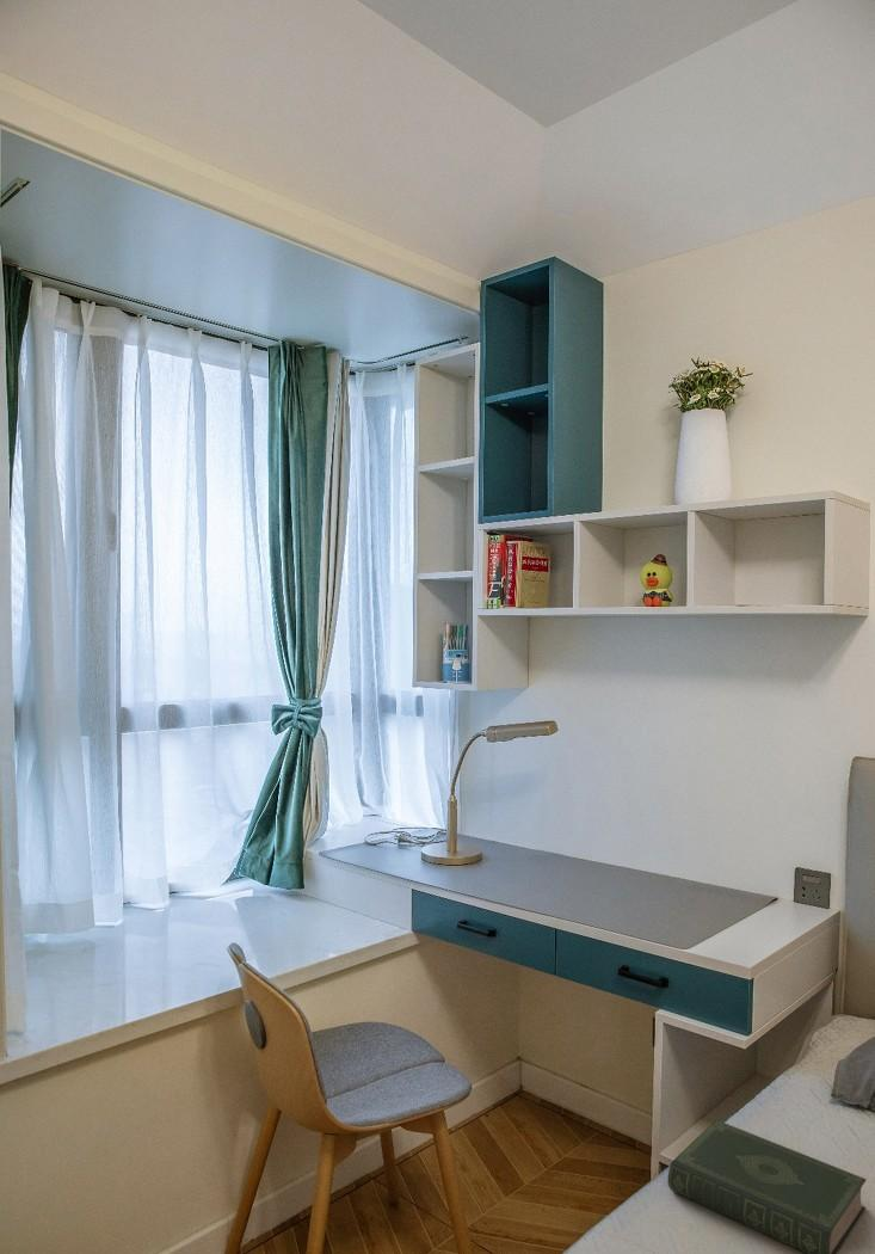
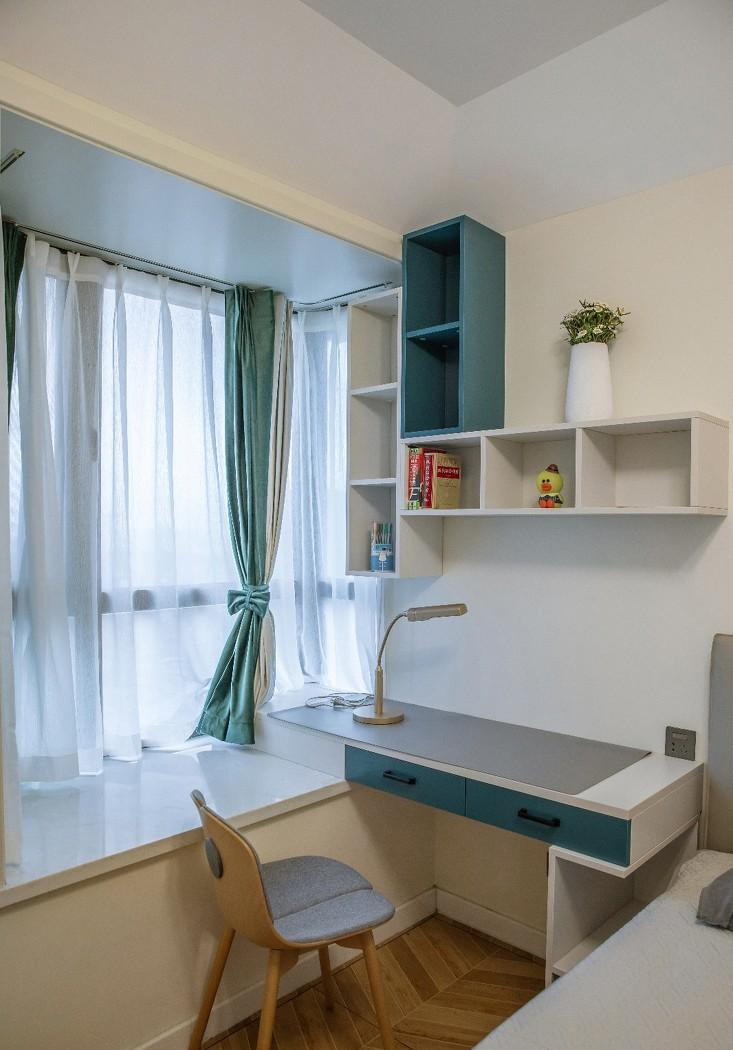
- book [667,1119,868,1254]
